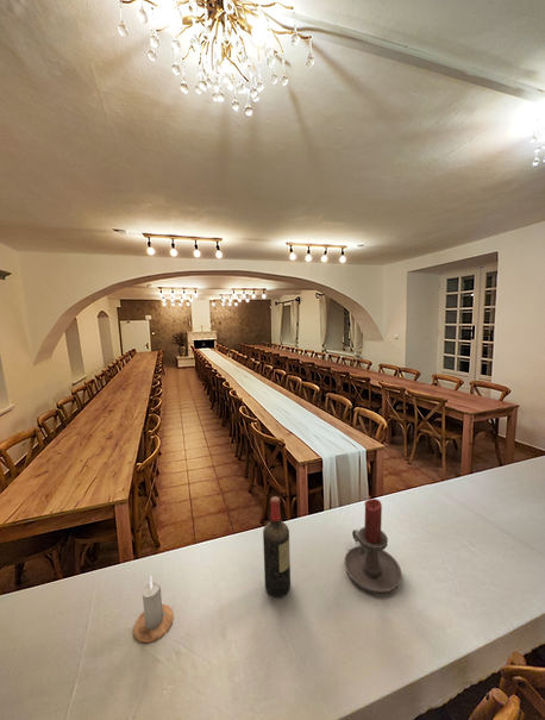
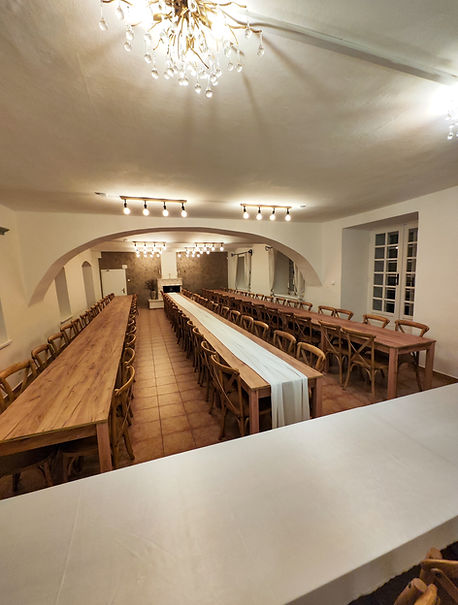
- wine bottle [262,495,292,599]
- candle [132,577,175,645]
- candle holder [344,497,403,595]
